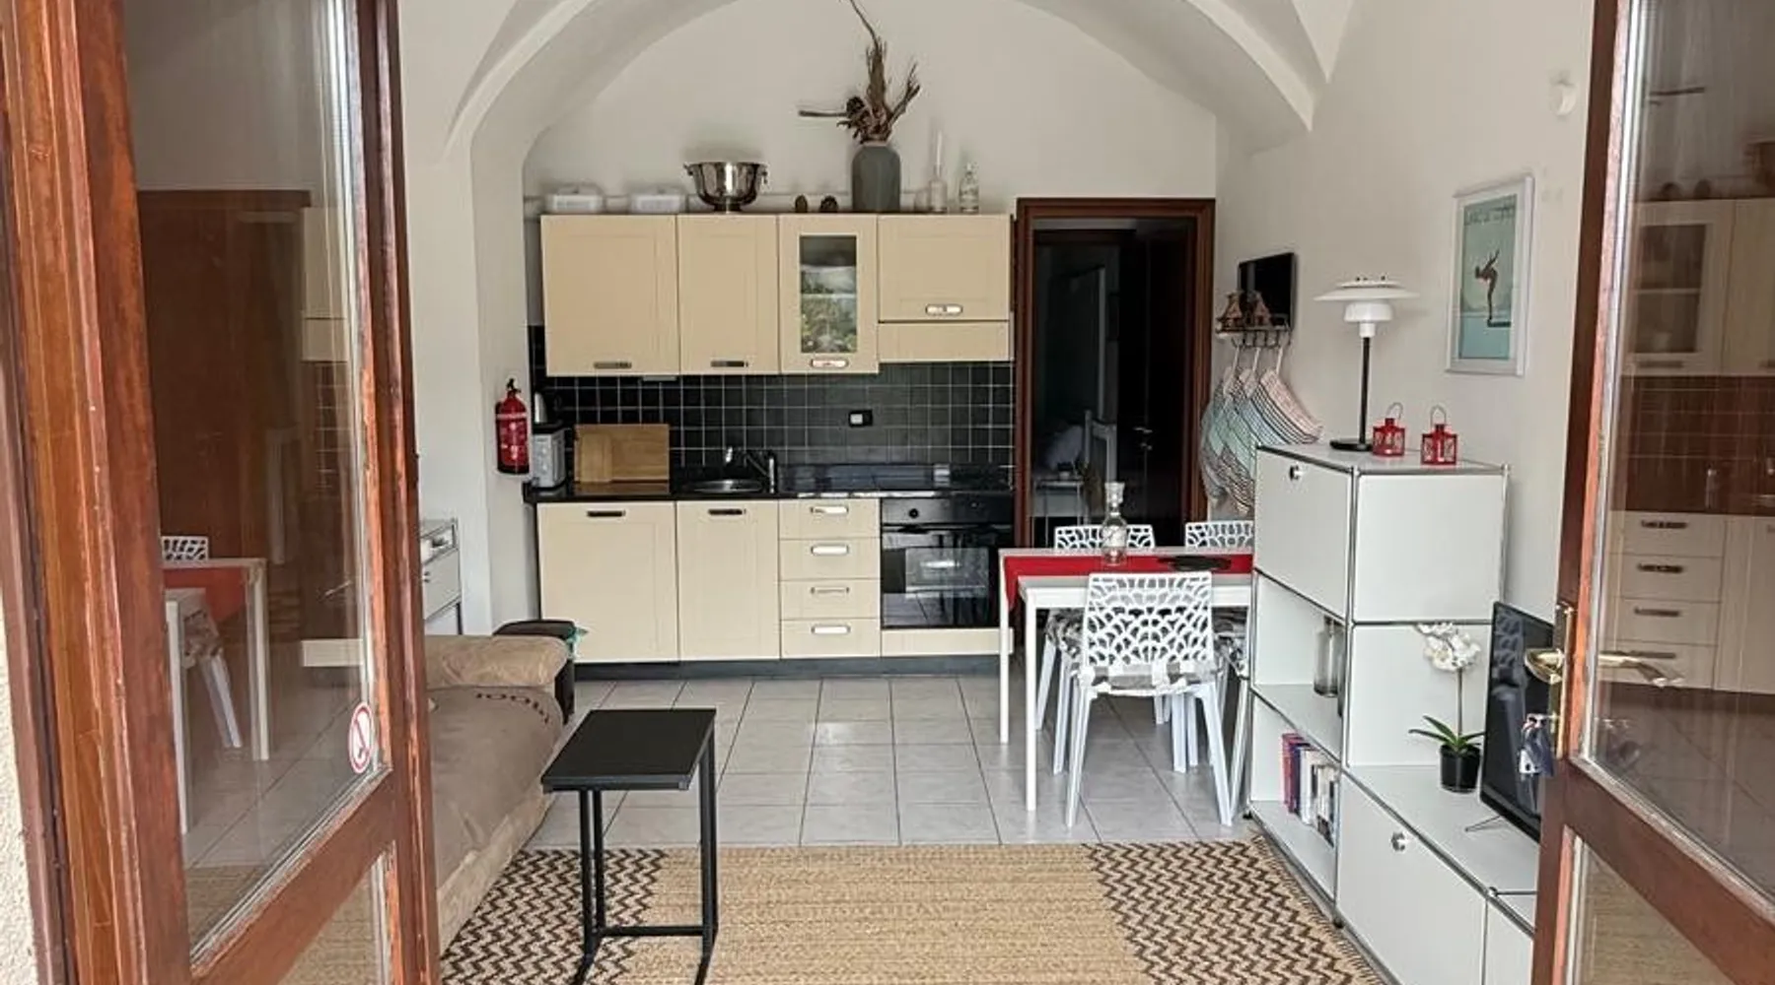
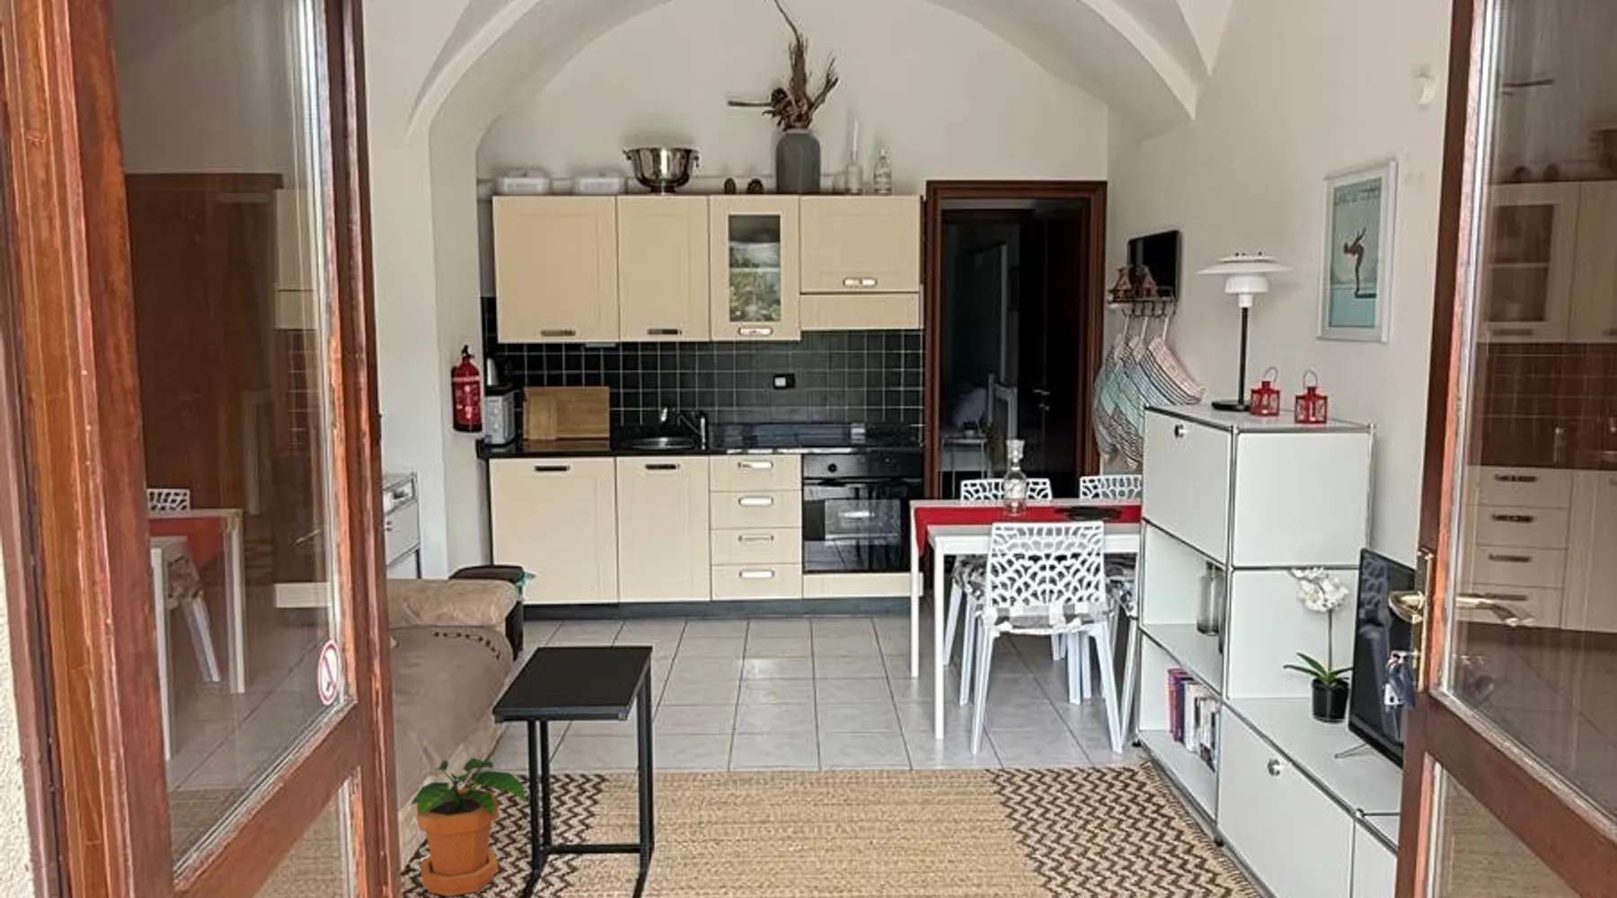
+ potted plant [408,758,529,897]
